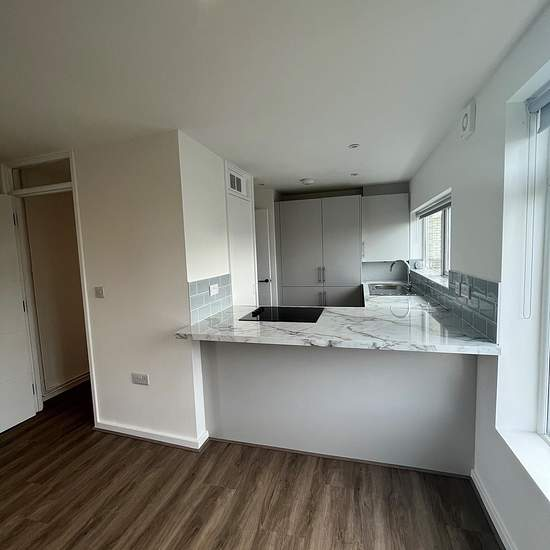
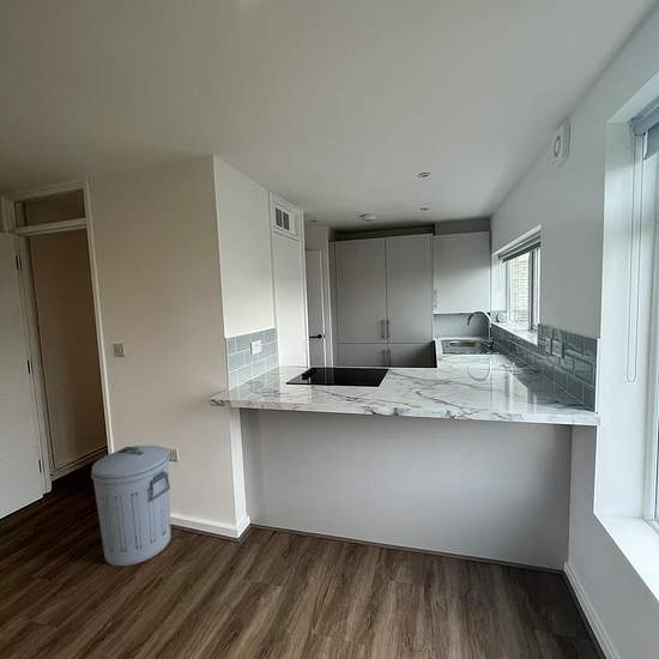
+ trash can [90,445,171,567]
